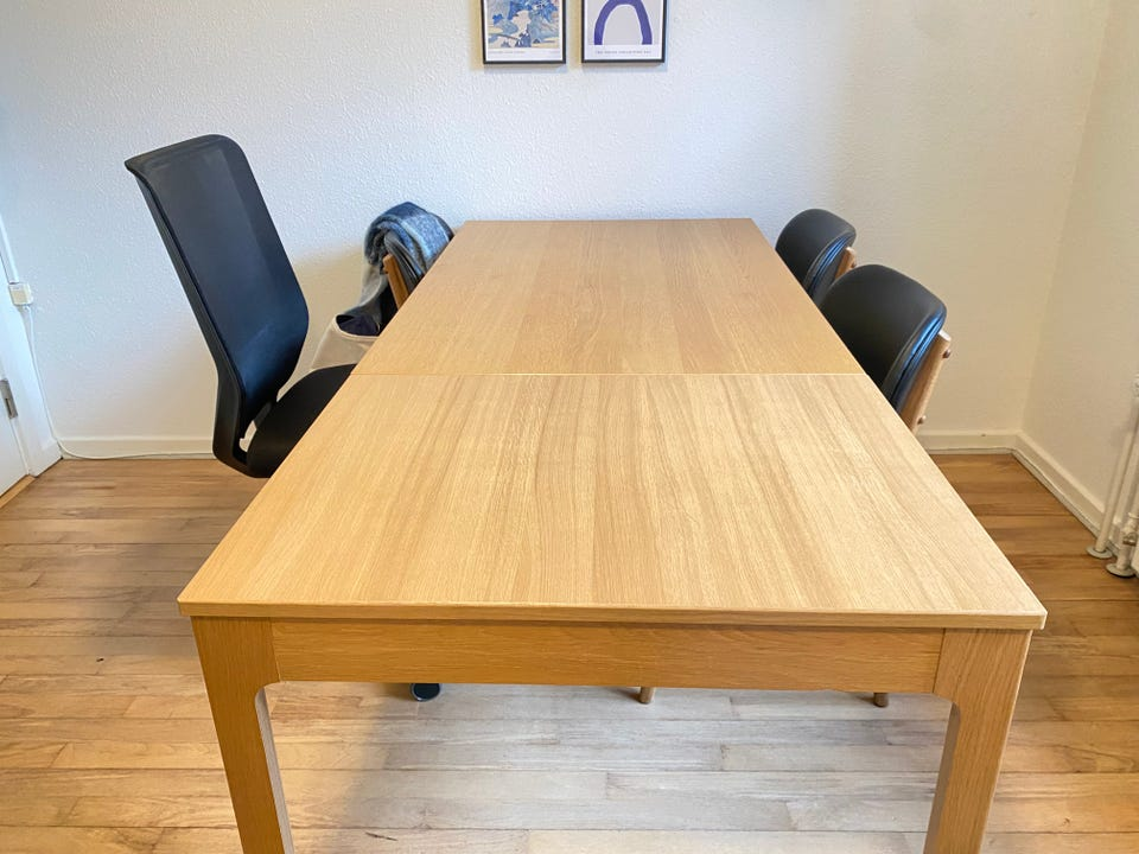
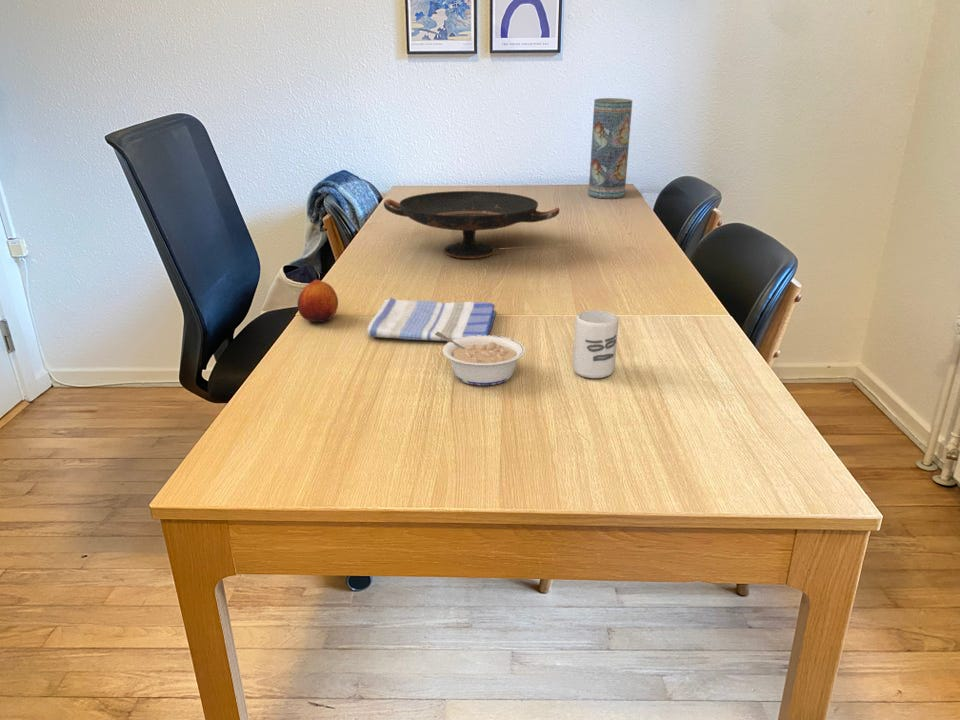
+ legume [435,332,526,387]
+ dish towel [366,297,498,342]
+ vase [588,97,633,199]
+ cup [572,309,619,379]
+ fruit [296,279,339,323]
+ decorative bowl [383,190,560,260]
